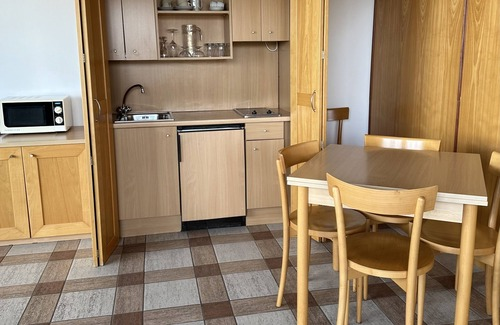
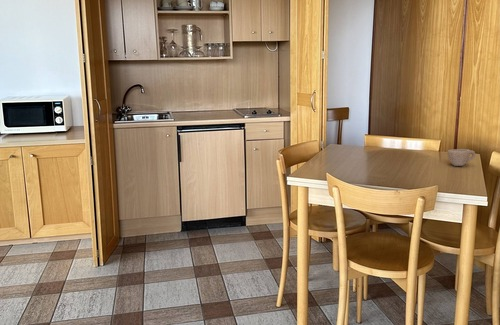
+ cup [446,148,476,167]
